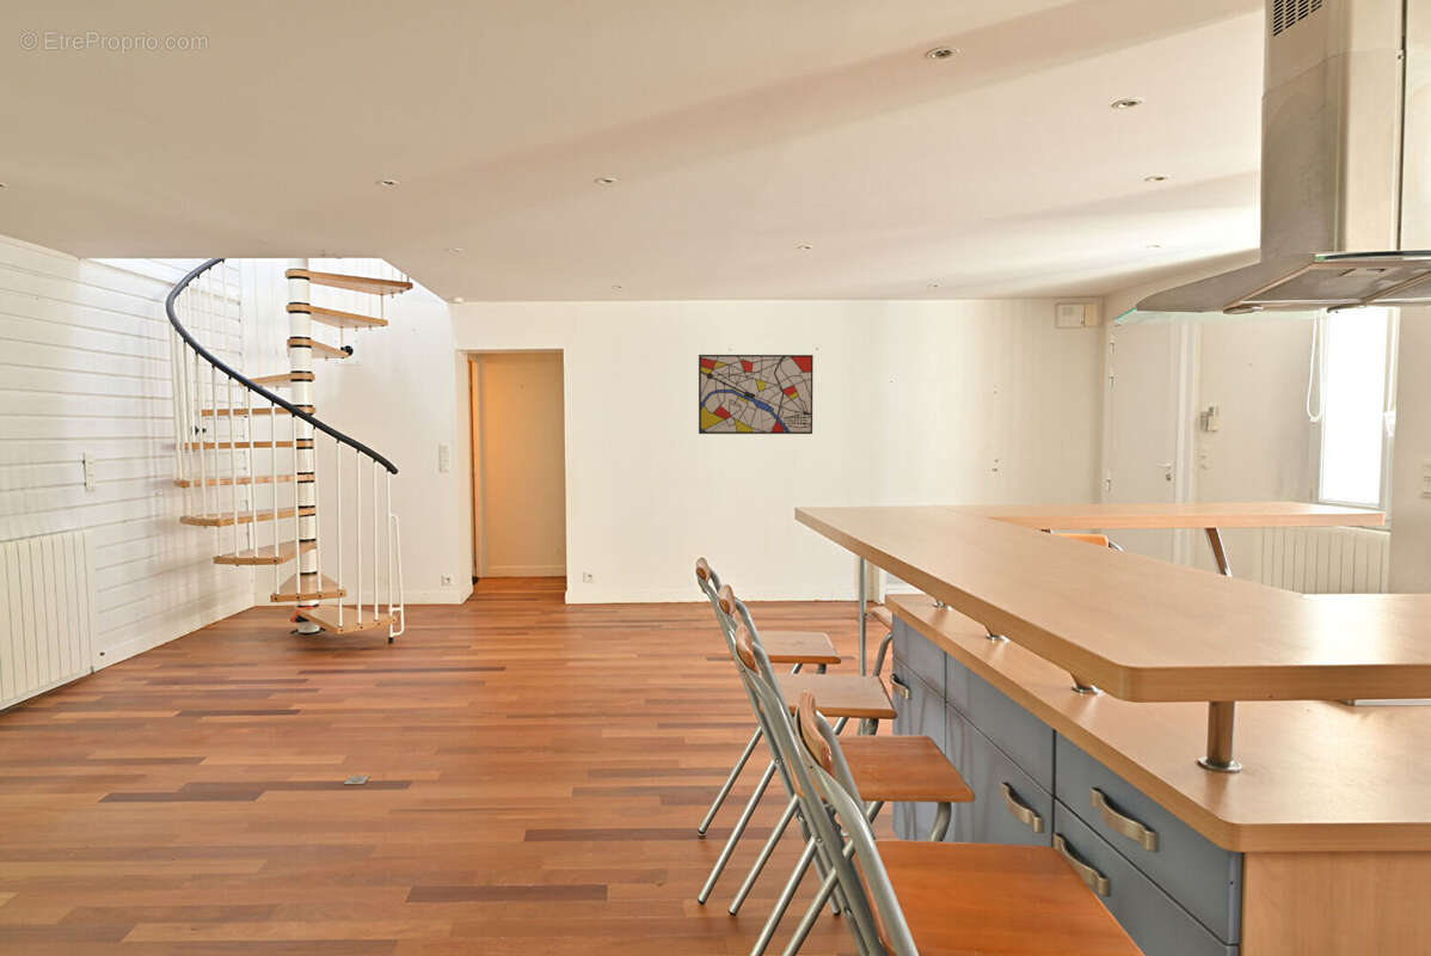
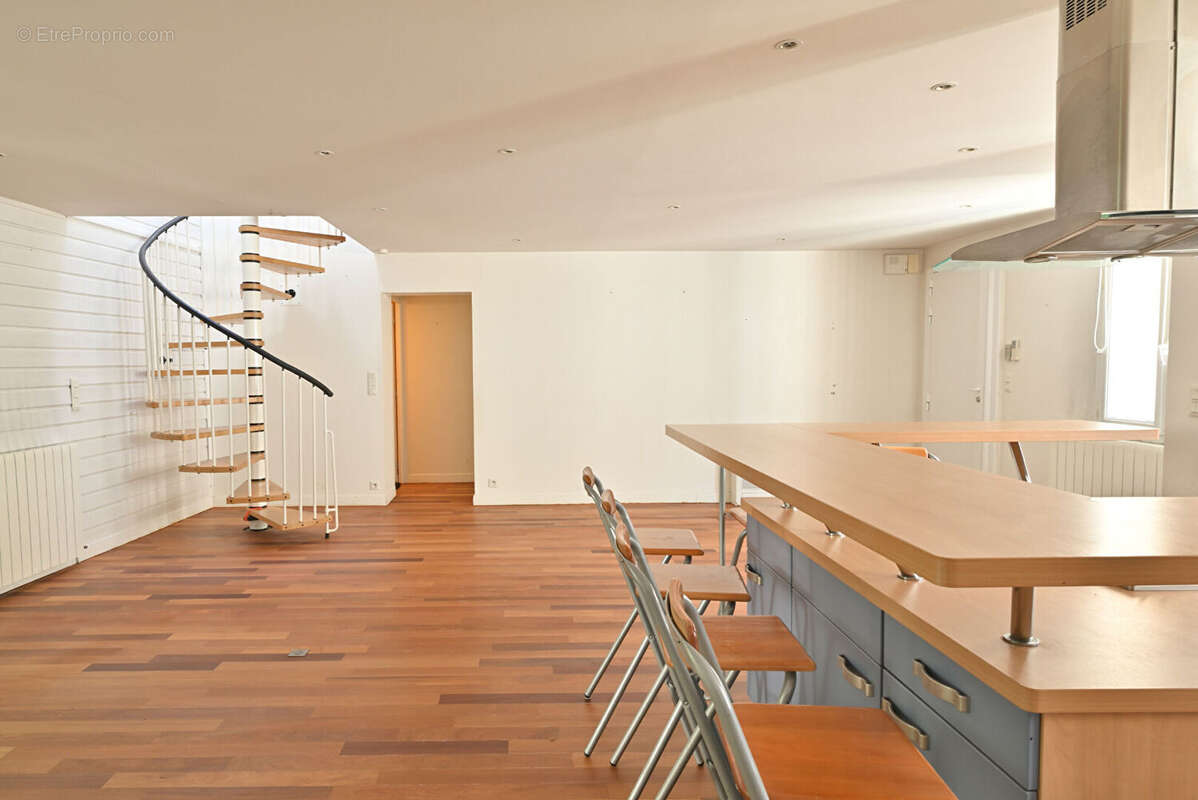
- wall art [698,354,815,435]
